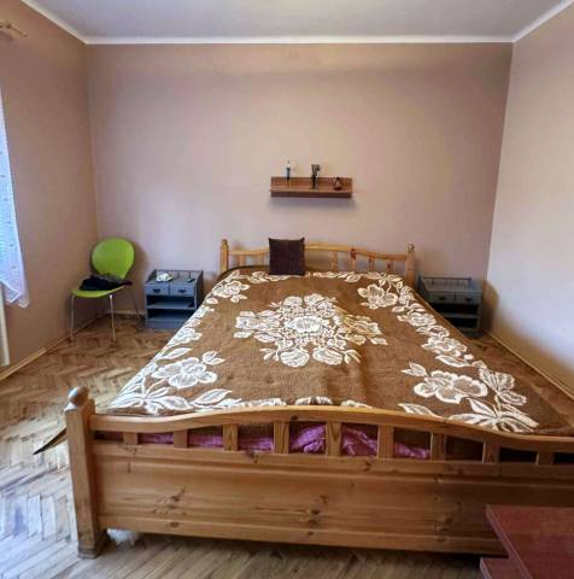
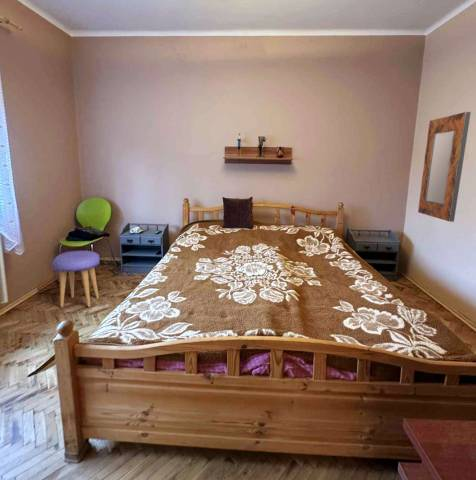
+ stool [51,250,101,308]
+ home mirror [417,111,472,223]
